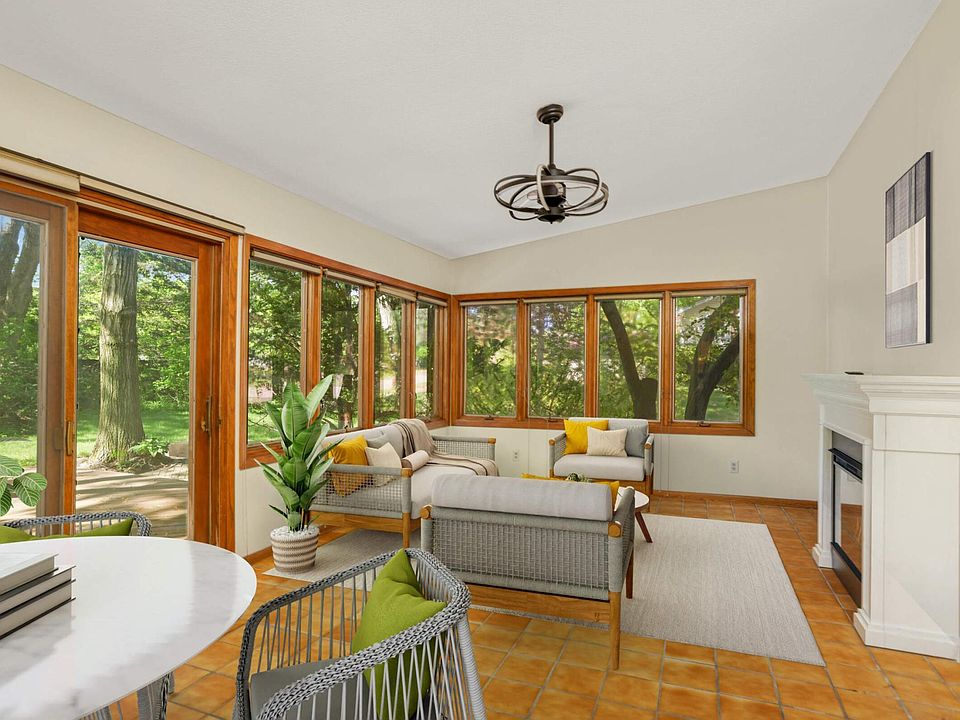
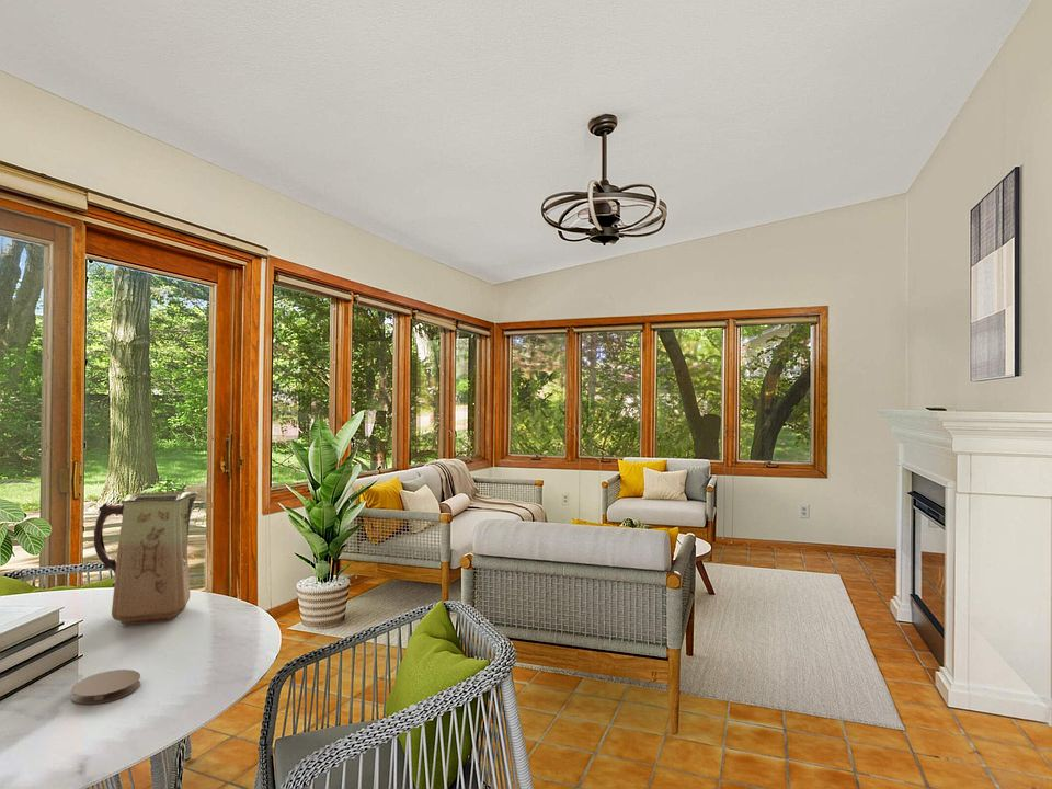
+ vase [93,490,199,626]
+ coaster [70,668,141,706]
